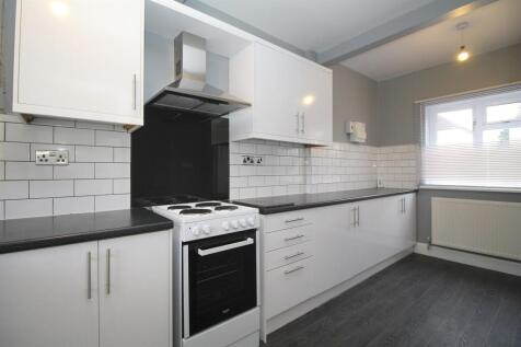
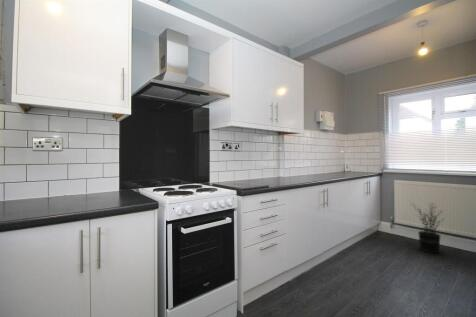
+ potted plant [410,202,443,254]
